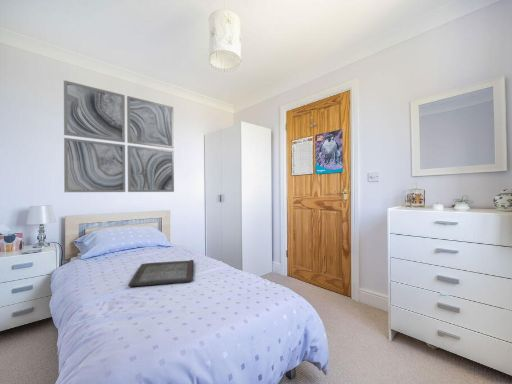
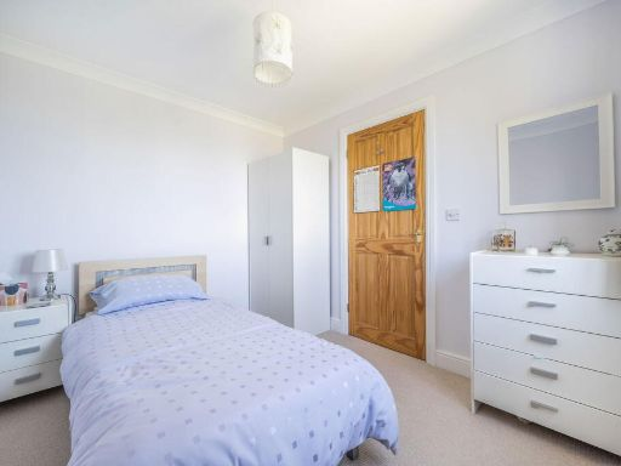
- wall art [63,79,175,193]
- serving tray [127,259,195,287]
